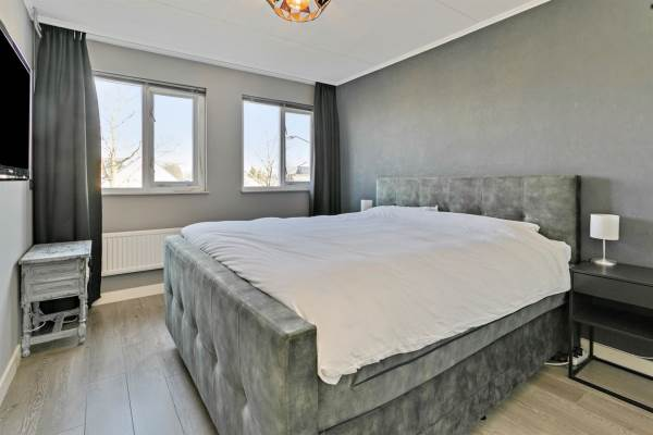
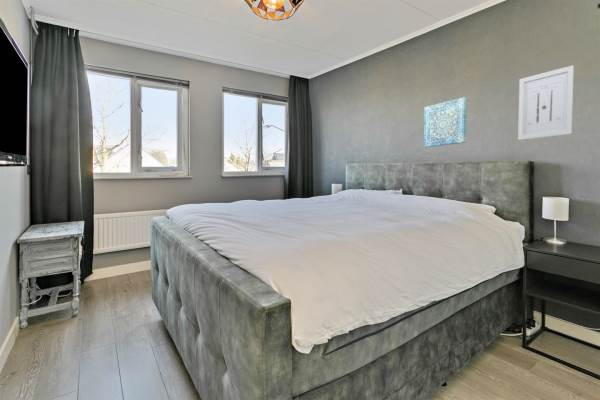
+ wall art [423,96,468,148]
+ wall art [517,64,575,141]
